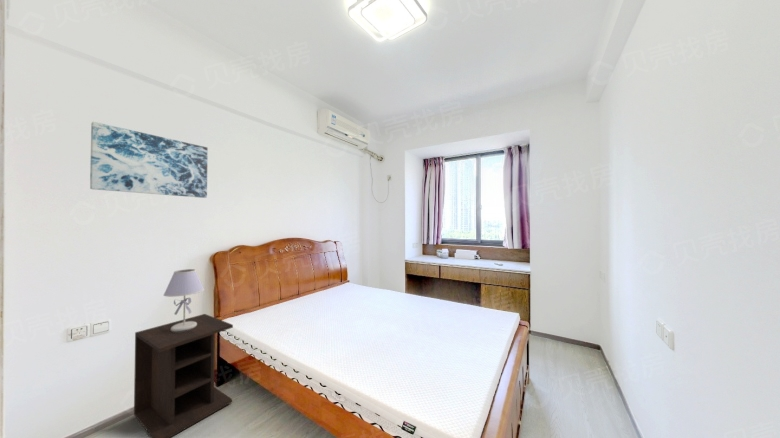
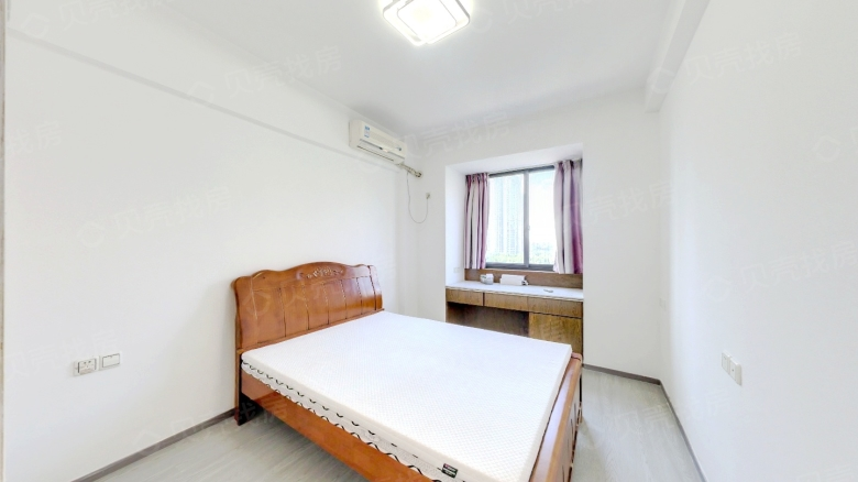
- table lamp [163,268,205,332]
- wall art [89,121,209,199]
- nightstand [133,313,234,438]
